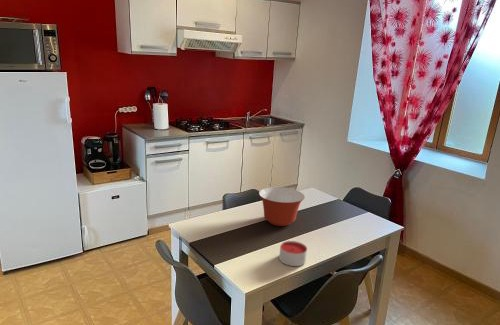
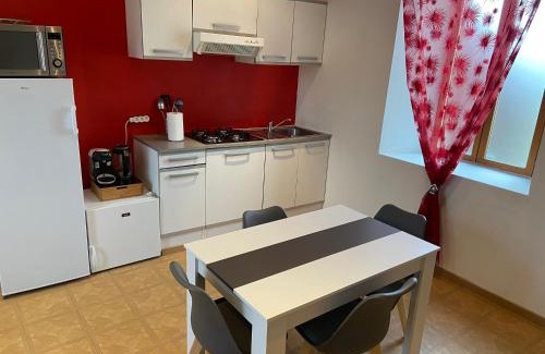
- candle [278,240,308,267]
- mixing bowl [258,186,306,227]
